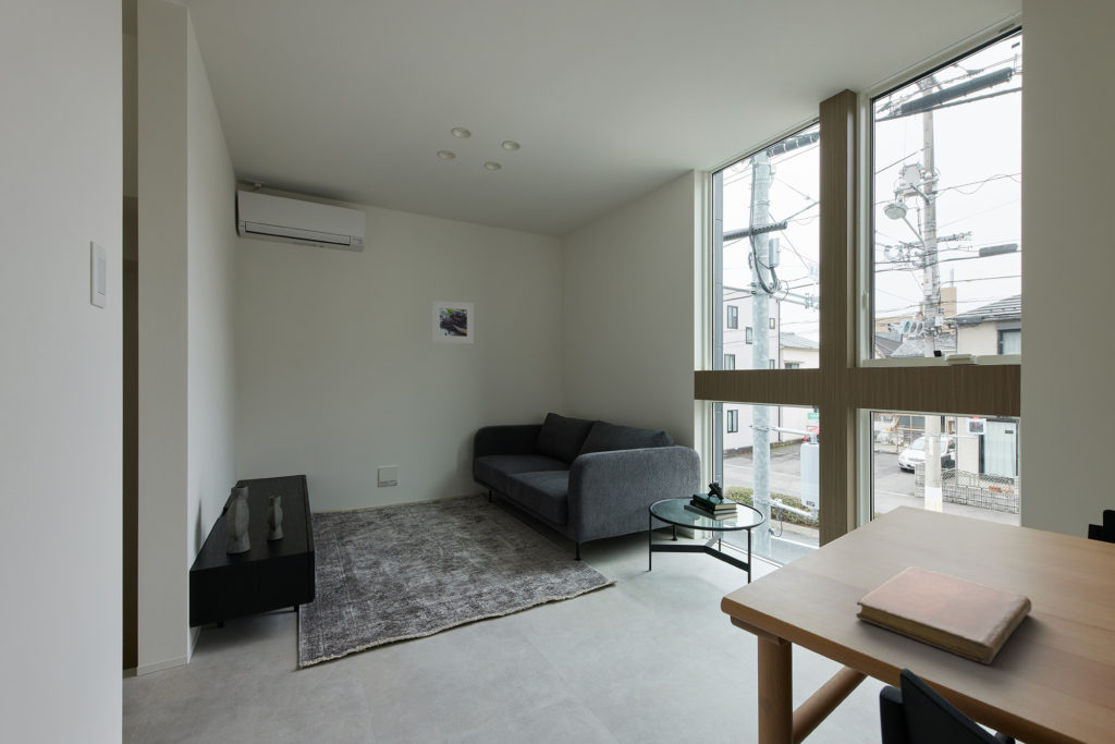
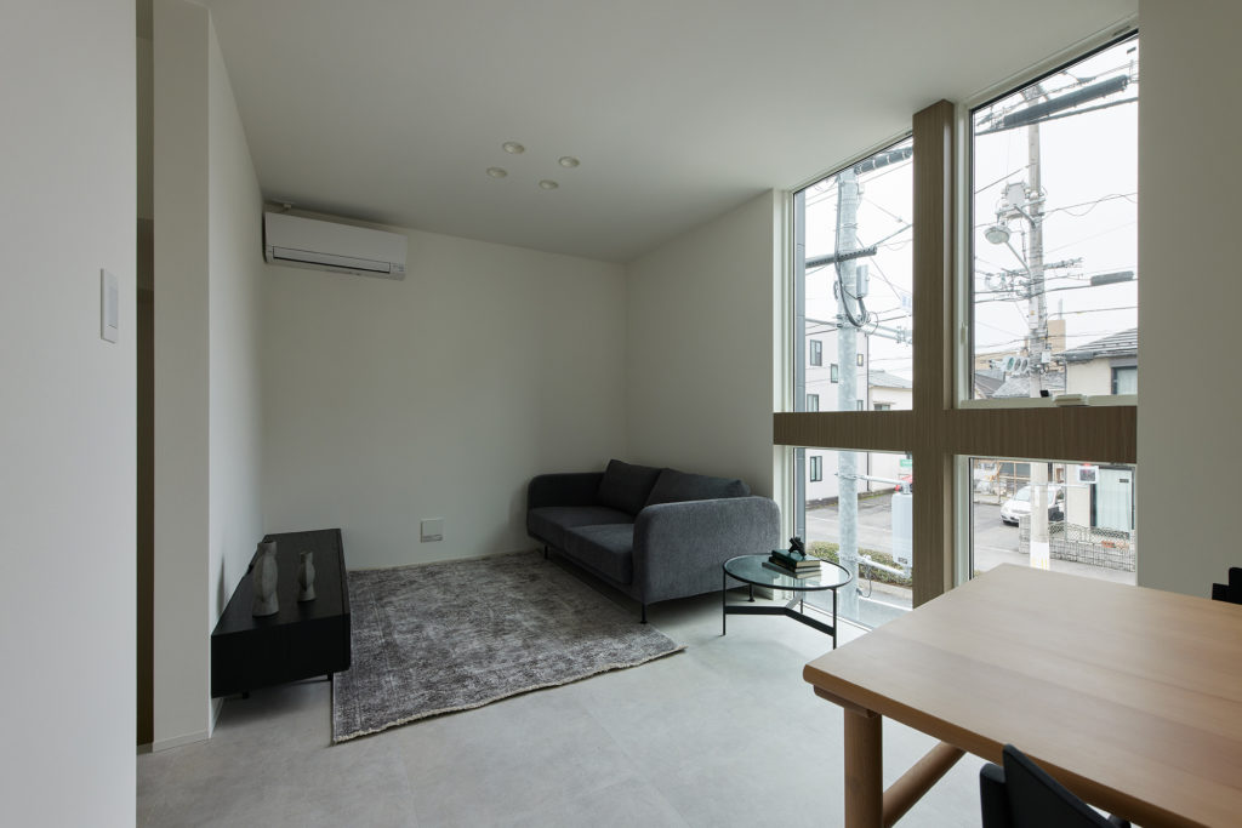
- notebook [855,565,1033,666]
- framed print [431,300,475,344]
